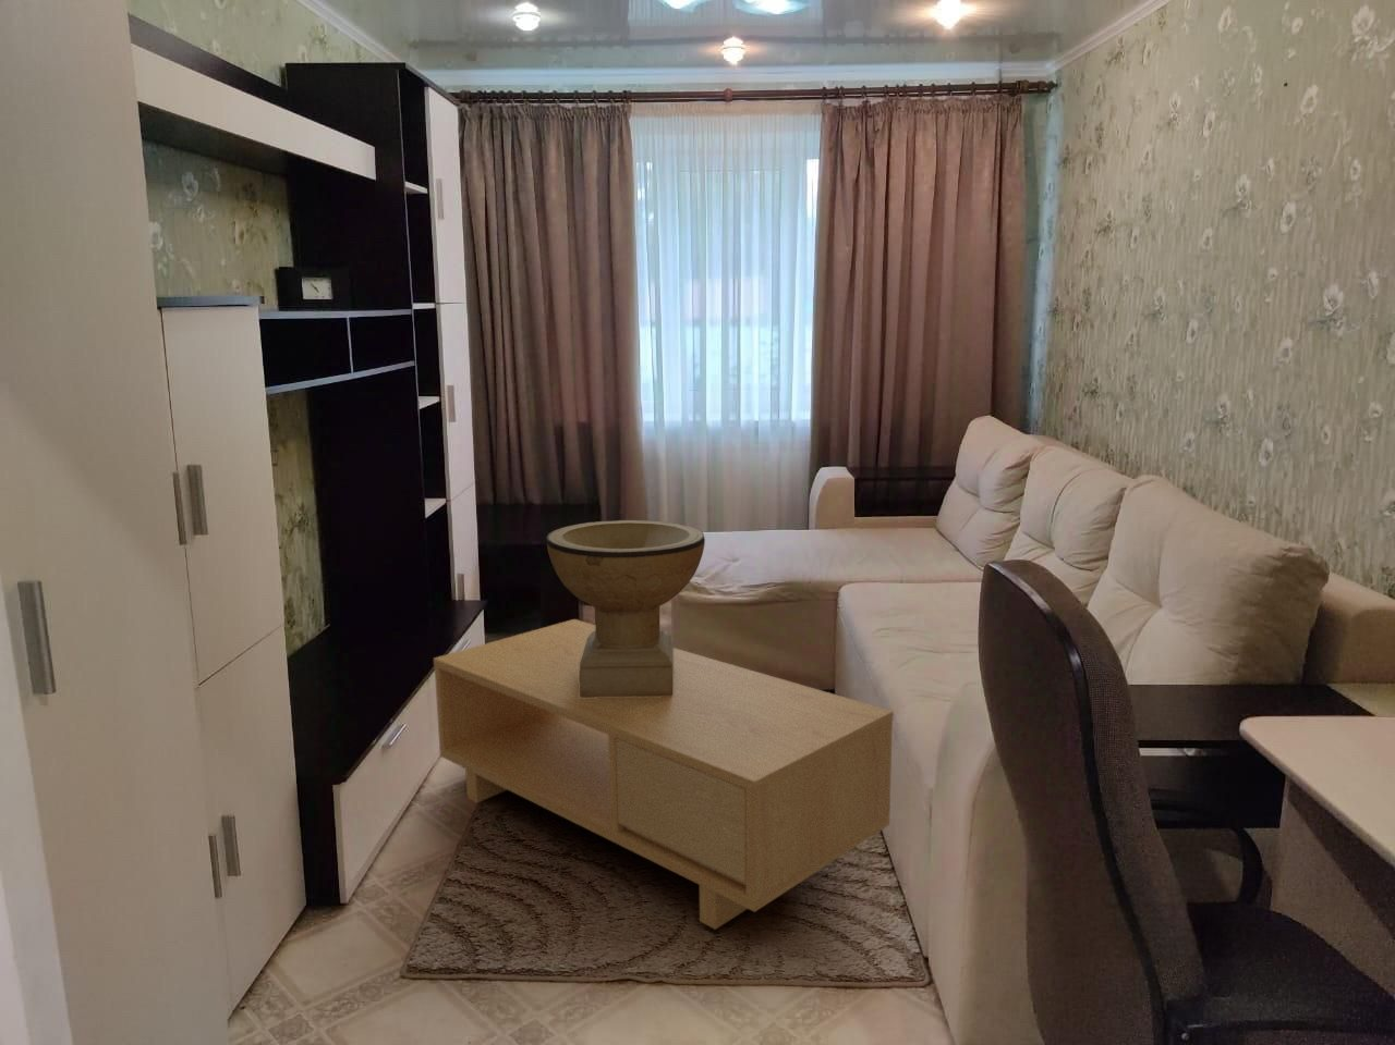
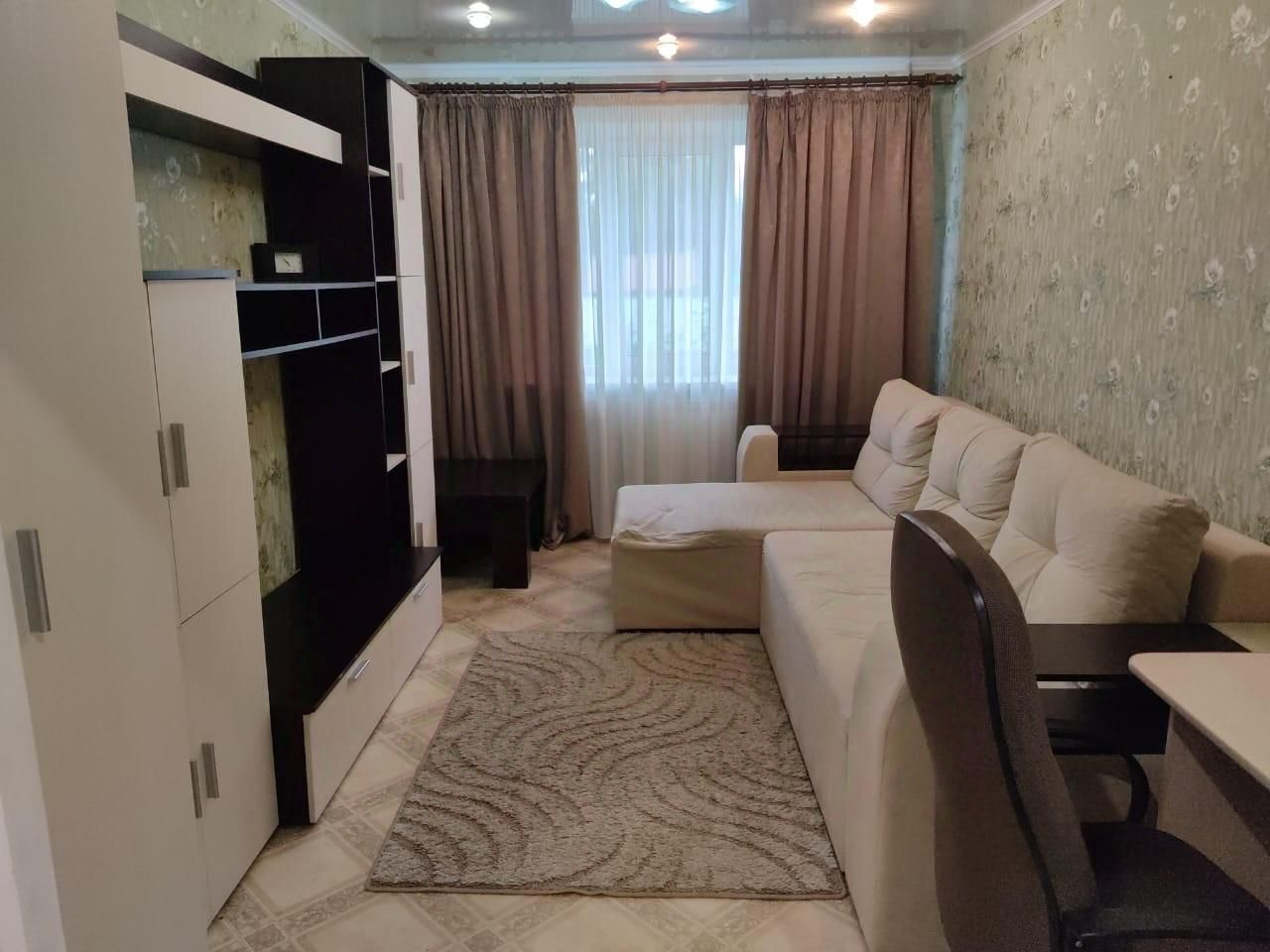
- coffee table [433,618,895,931]
- decorative bowl [546,519,706,698]
